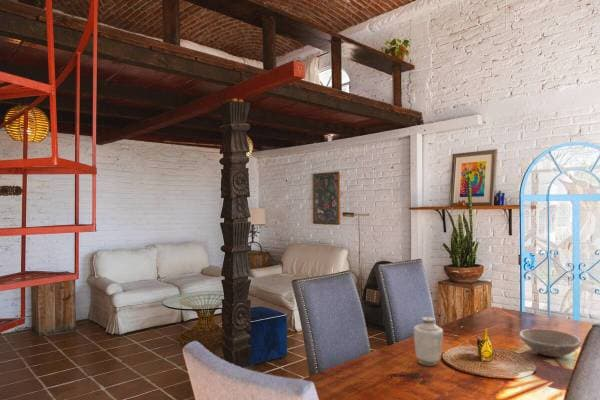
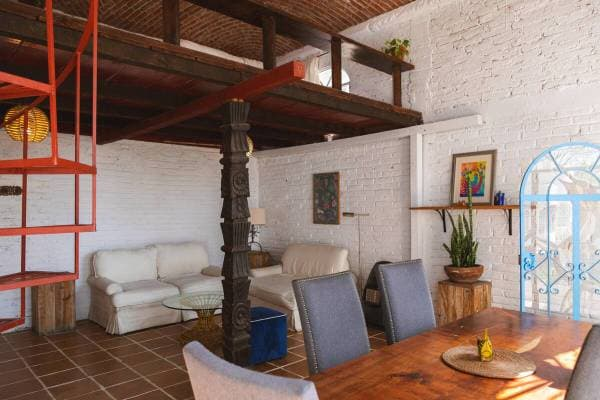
- bowl [518,328,582,358]
- vase [413,316,444,367]
